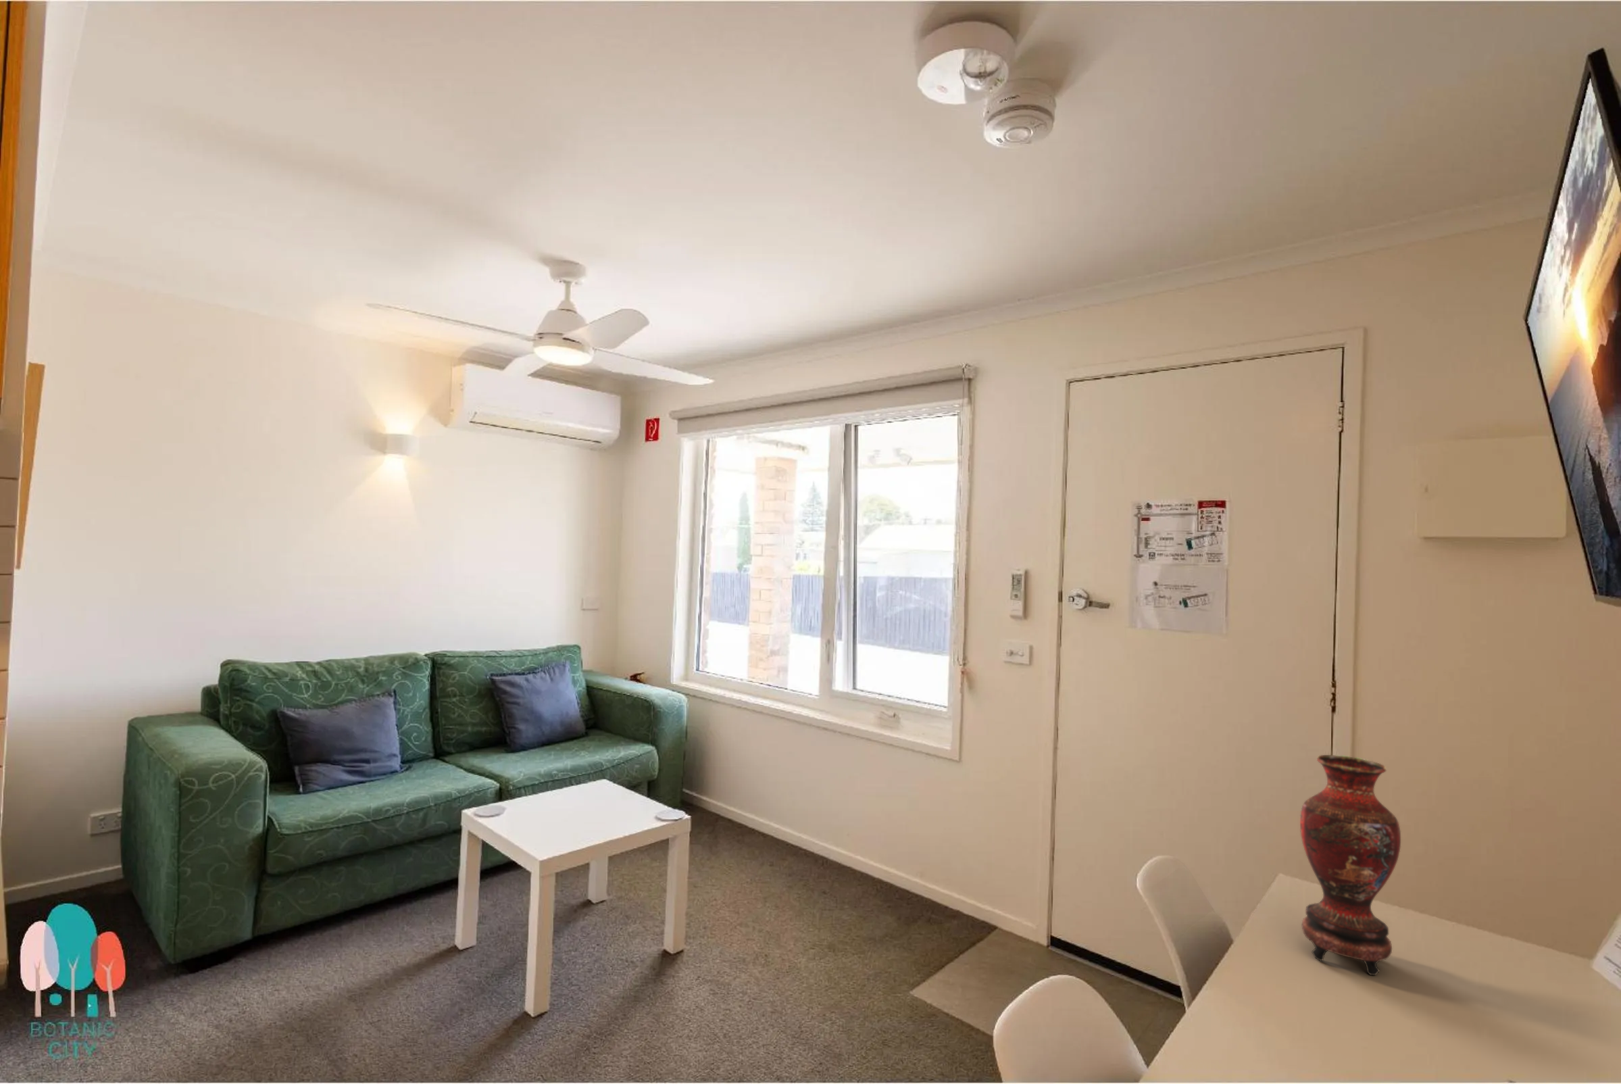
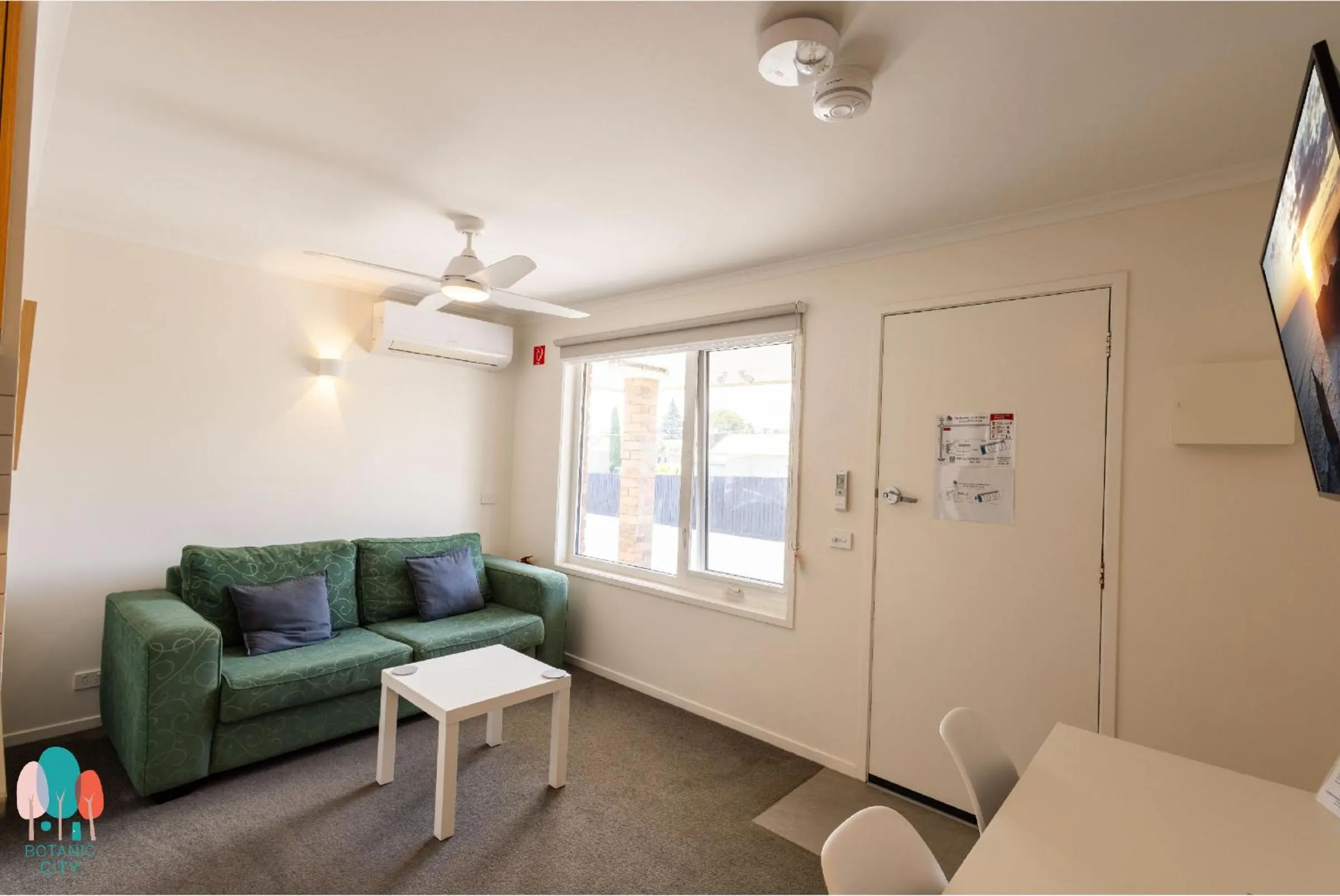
- vase [1299,754,1401,976]
